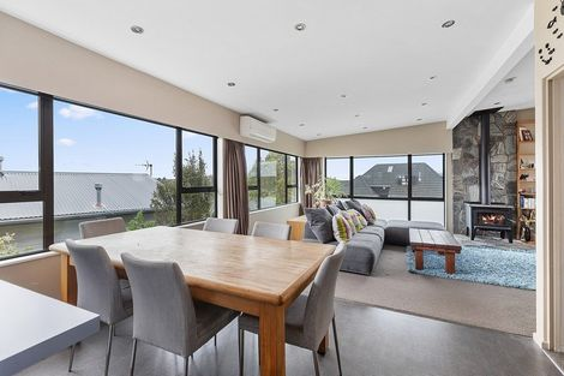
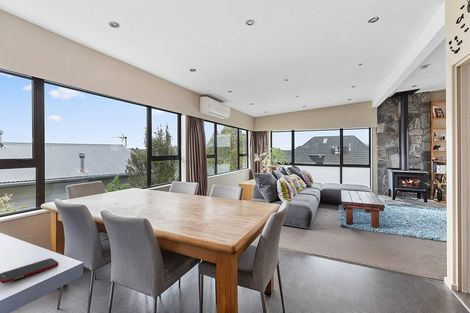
+ cell phone [0,257,60,284]
